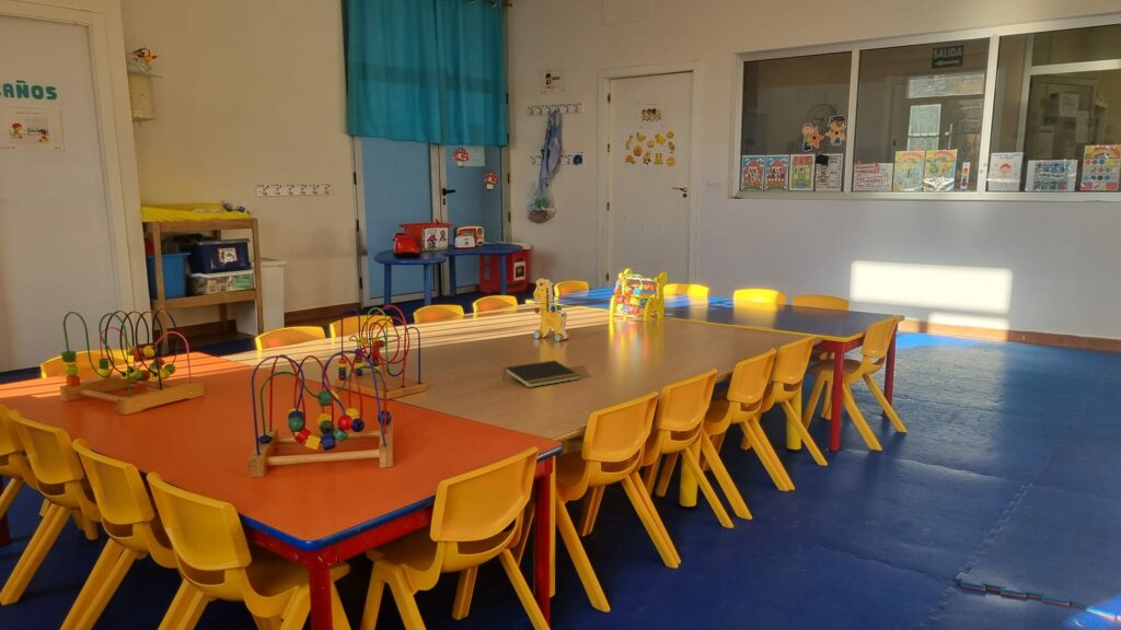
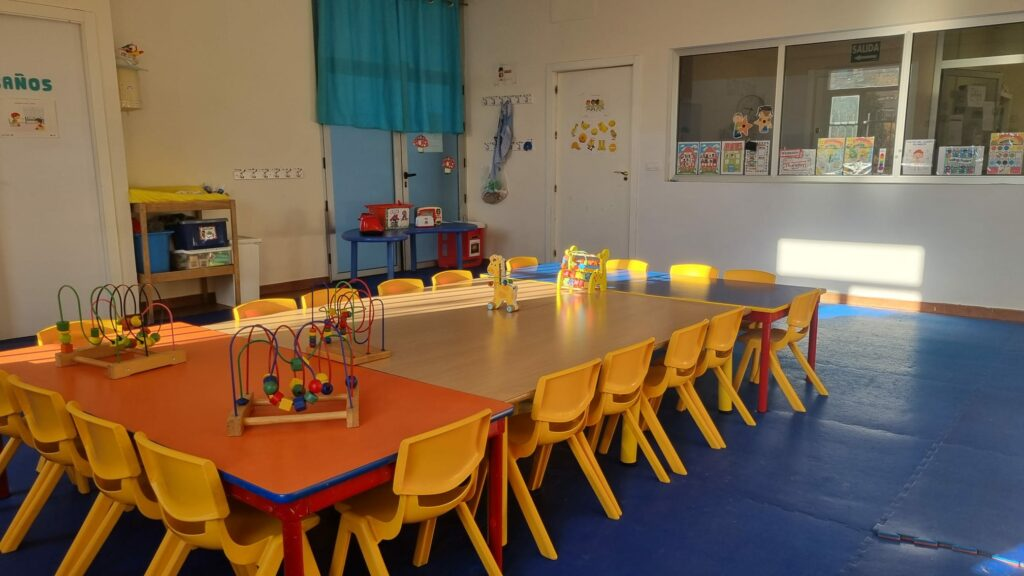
- notepad [502,359,581,388]
